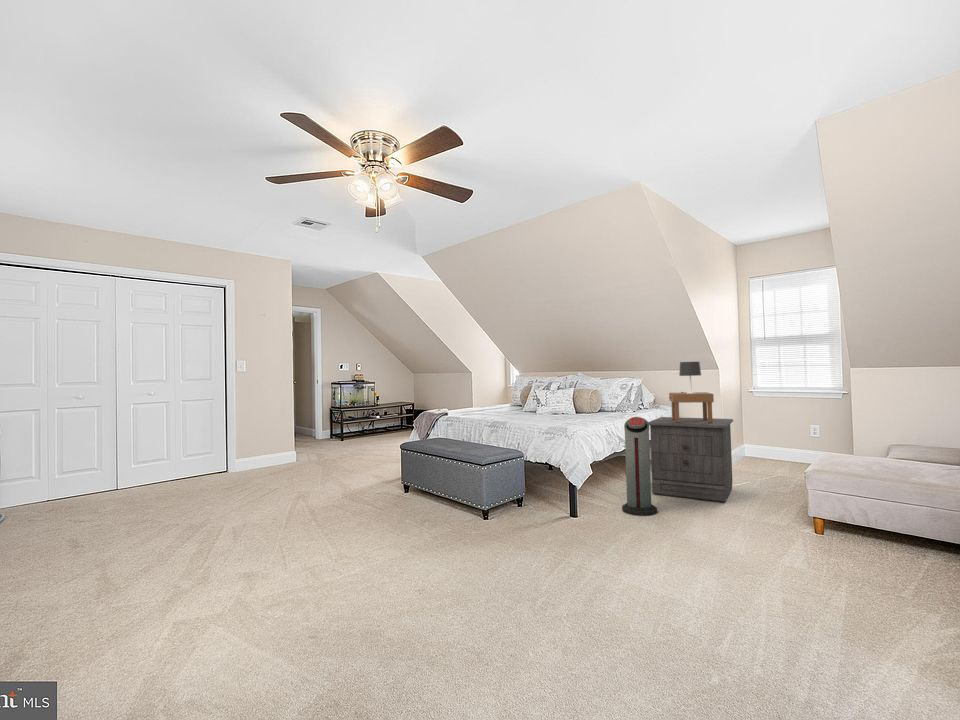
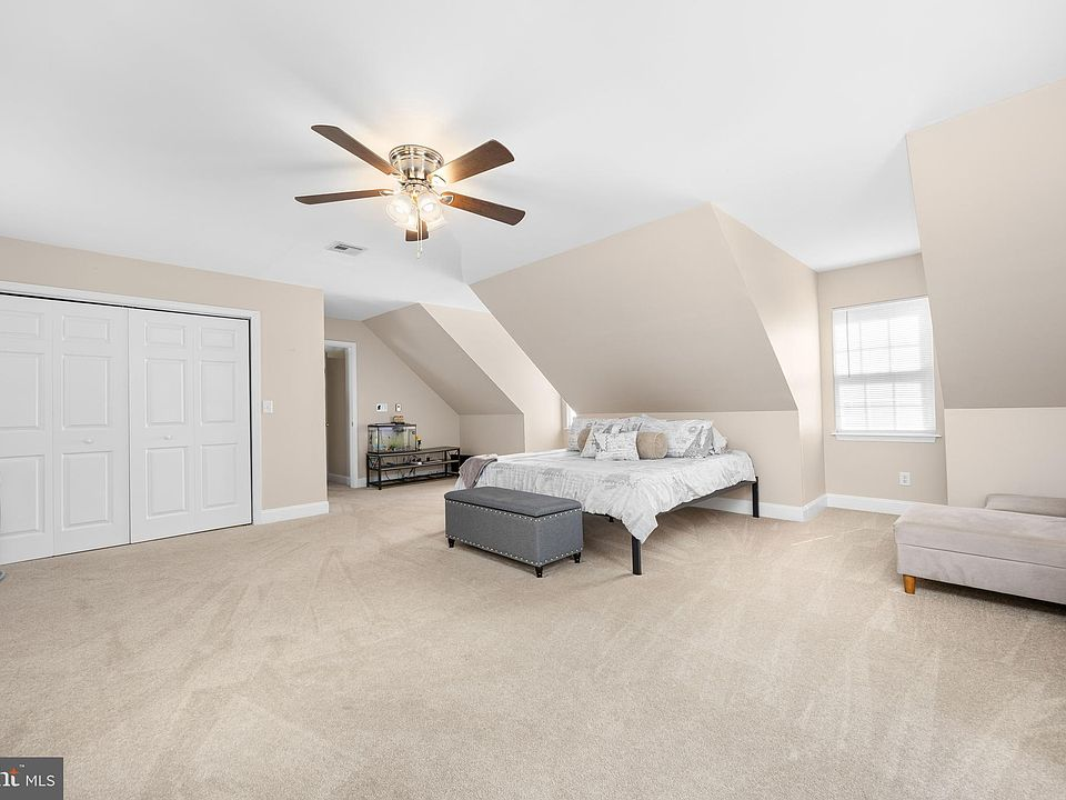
- air purifier [621,416,658,516]
- table lamp [668,361,715,423]
- nightstand [648,416,734,503]
